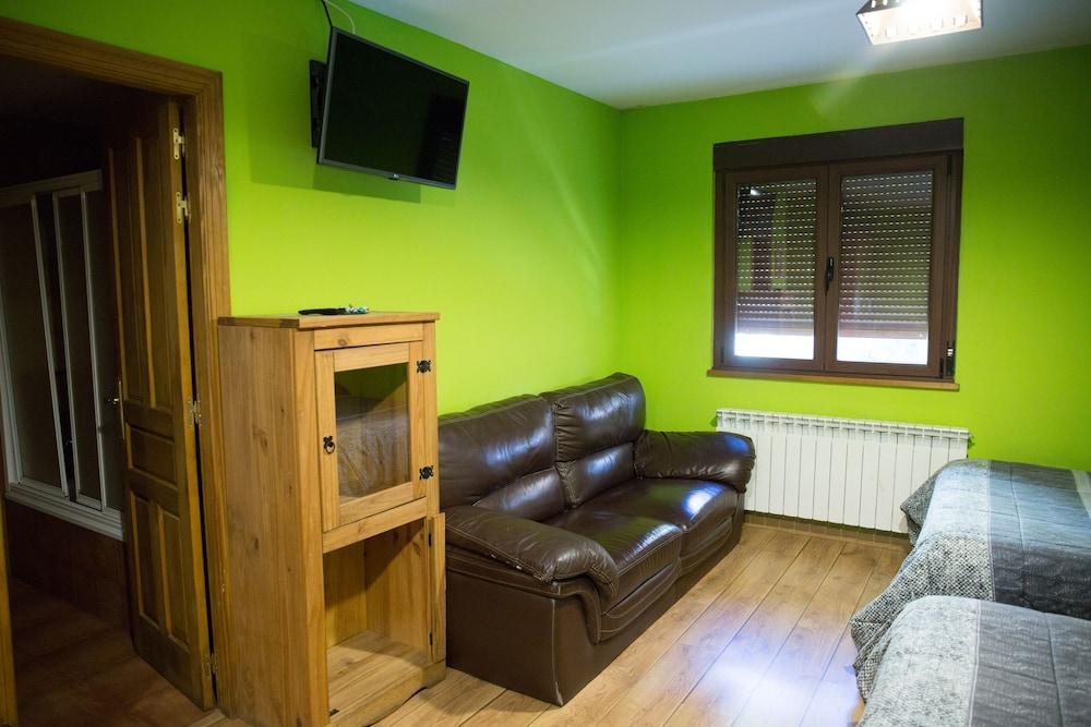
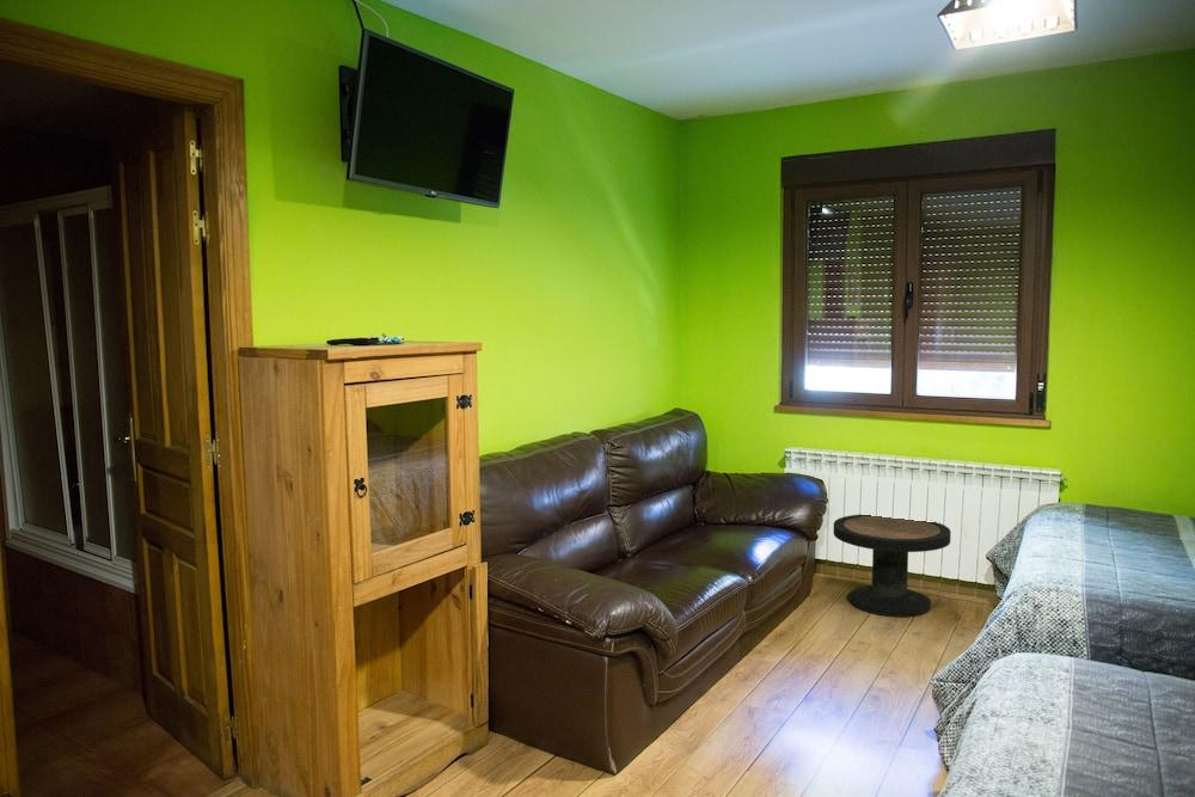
+ side table [833,513,952,618]
